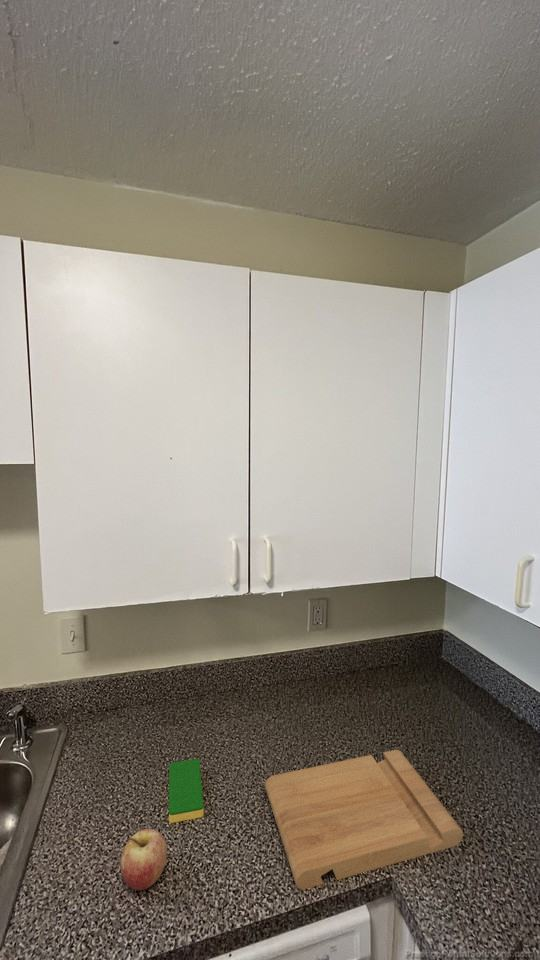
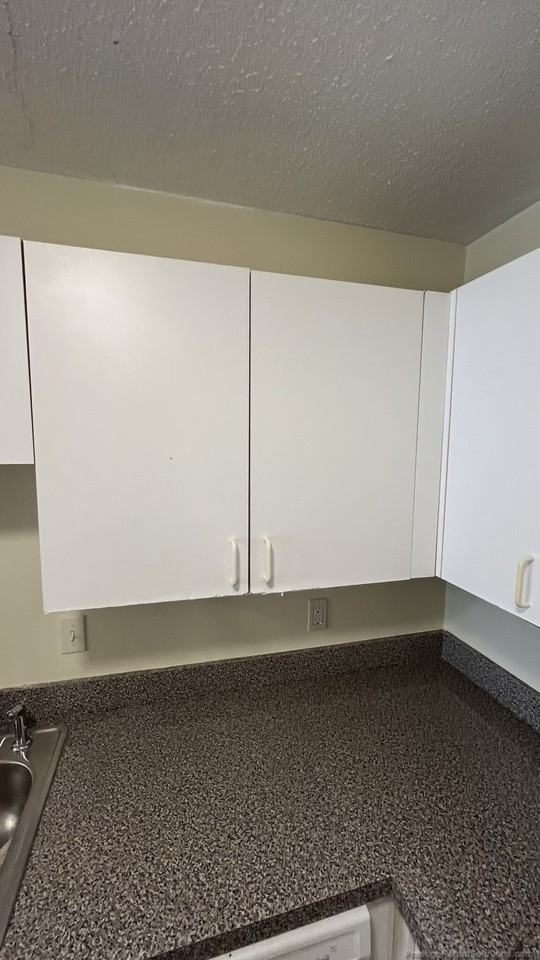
- cutting board [264,749,464,891]
- dish sponge [168,758,205,824]
- fruit [119,828,168,891]
